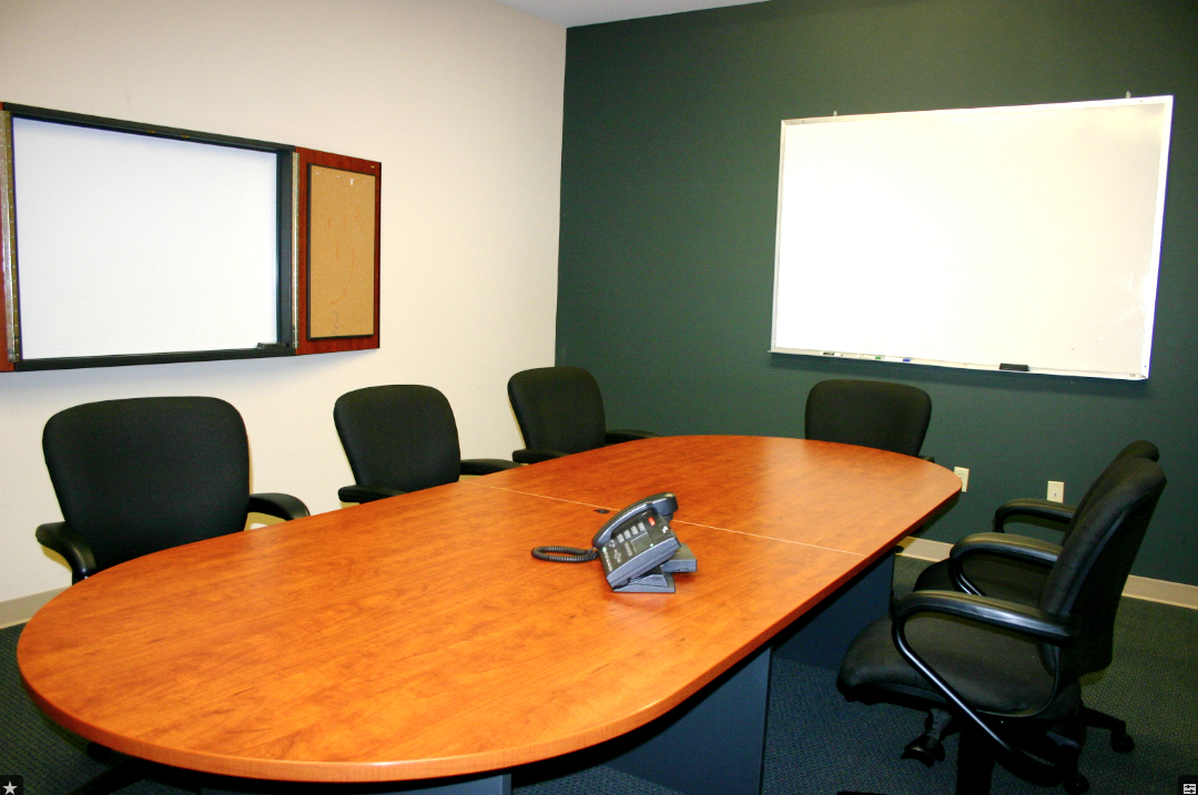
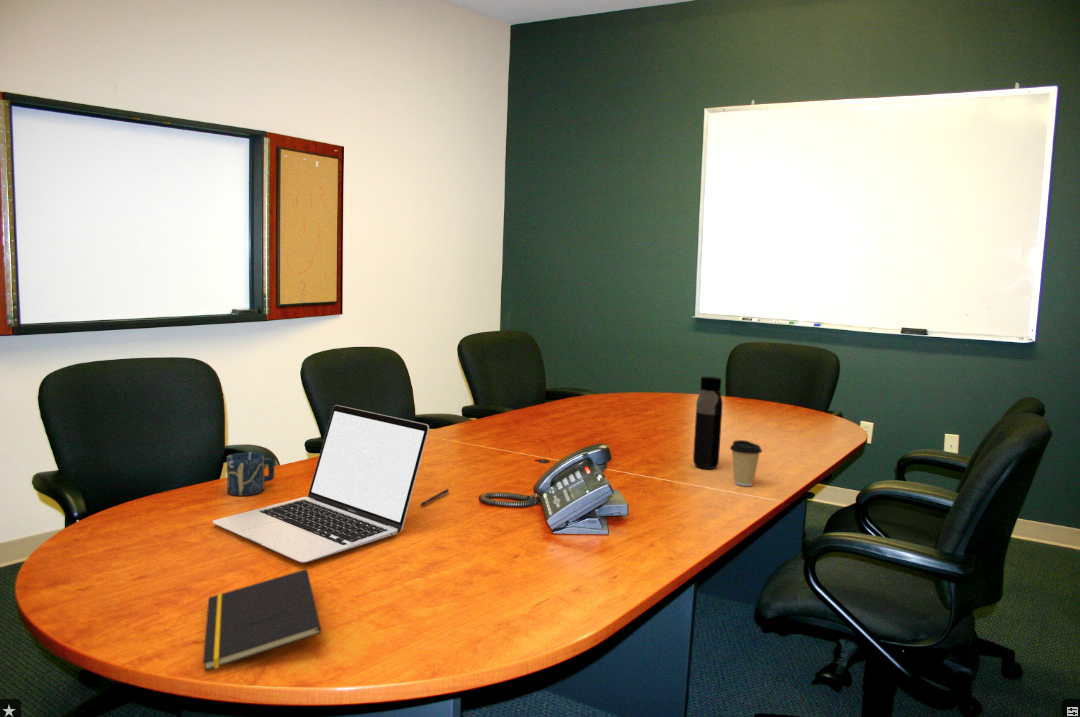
+ cup [226,452,275,497]
+ coffee cup [729,439,763,487]
+ laptop [212,404,430,564]
+ water bottle [692,376,724,470]
+ notepad [202,568,322,672]
+ pen [419,488,450,507]
